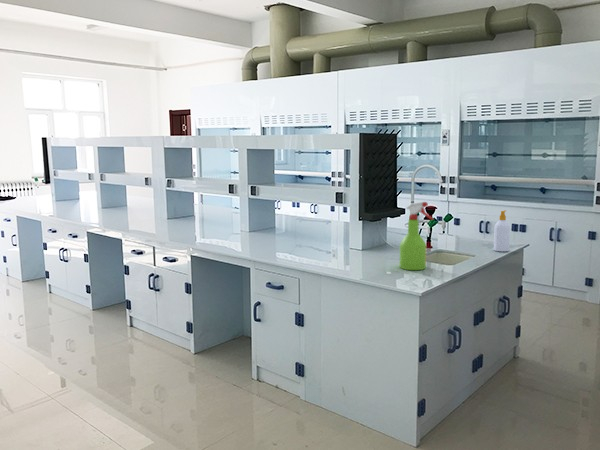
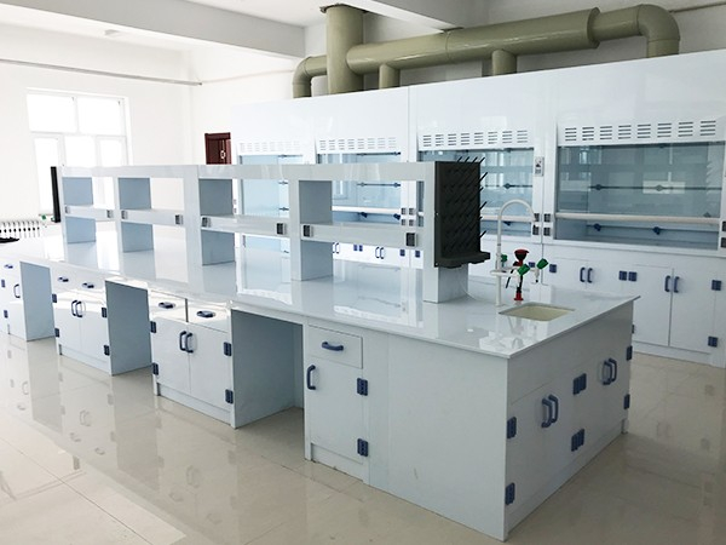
- soap bottle [493,209,511,253]
- spray bottle [399,201,434,271]
